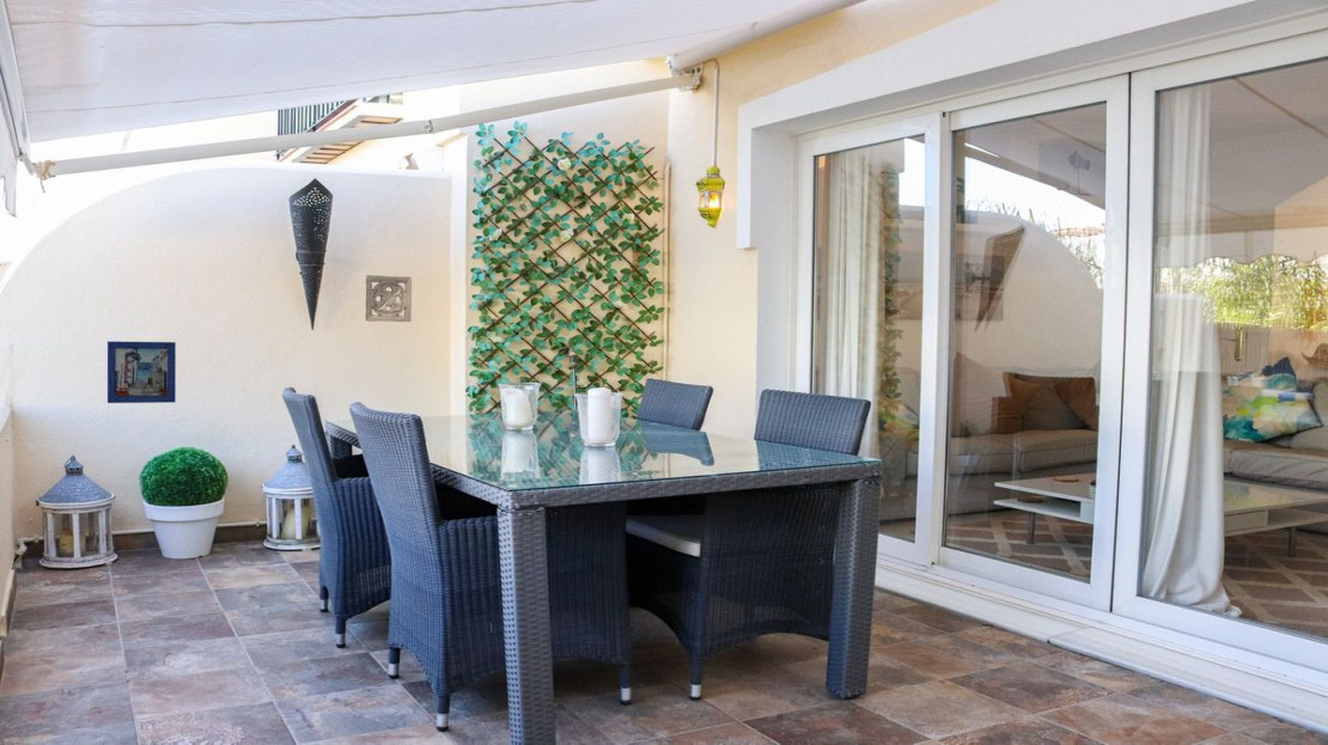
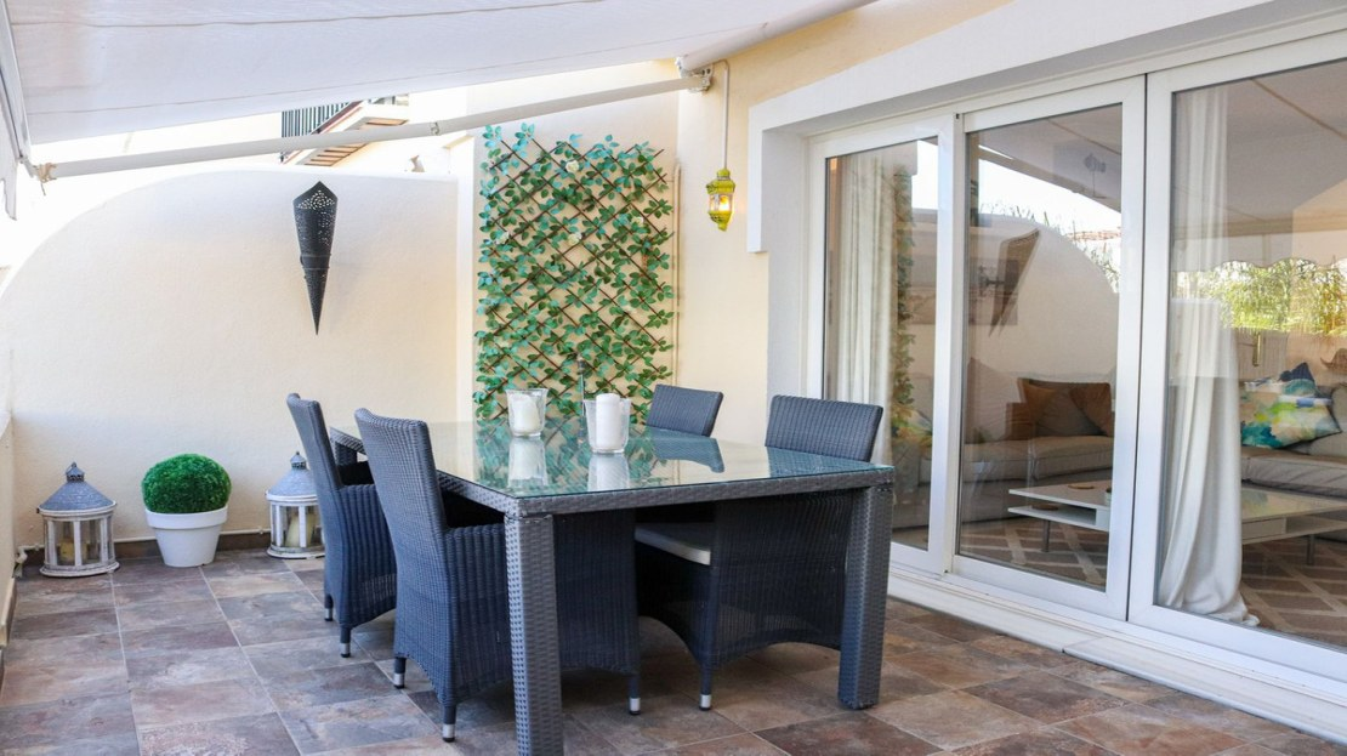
- wall ornament [365,274,413,323]
- decorative tile [106,340,177,404]
